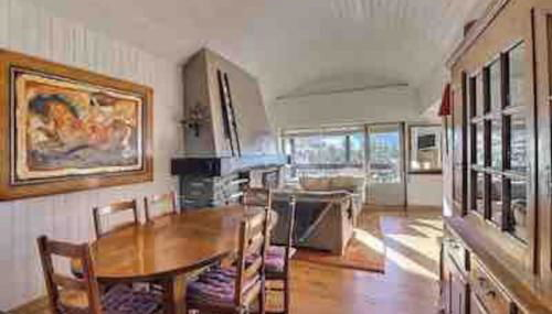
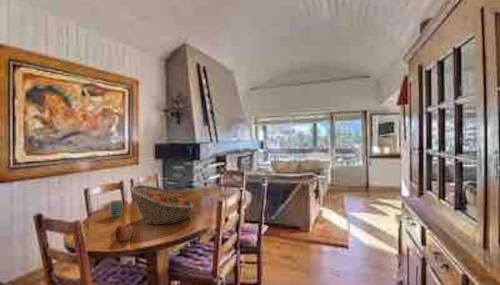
+ mug [103,199,124,218]
+ apple [114,224,134,242]
+ fruit basket [129,184,194,226]
